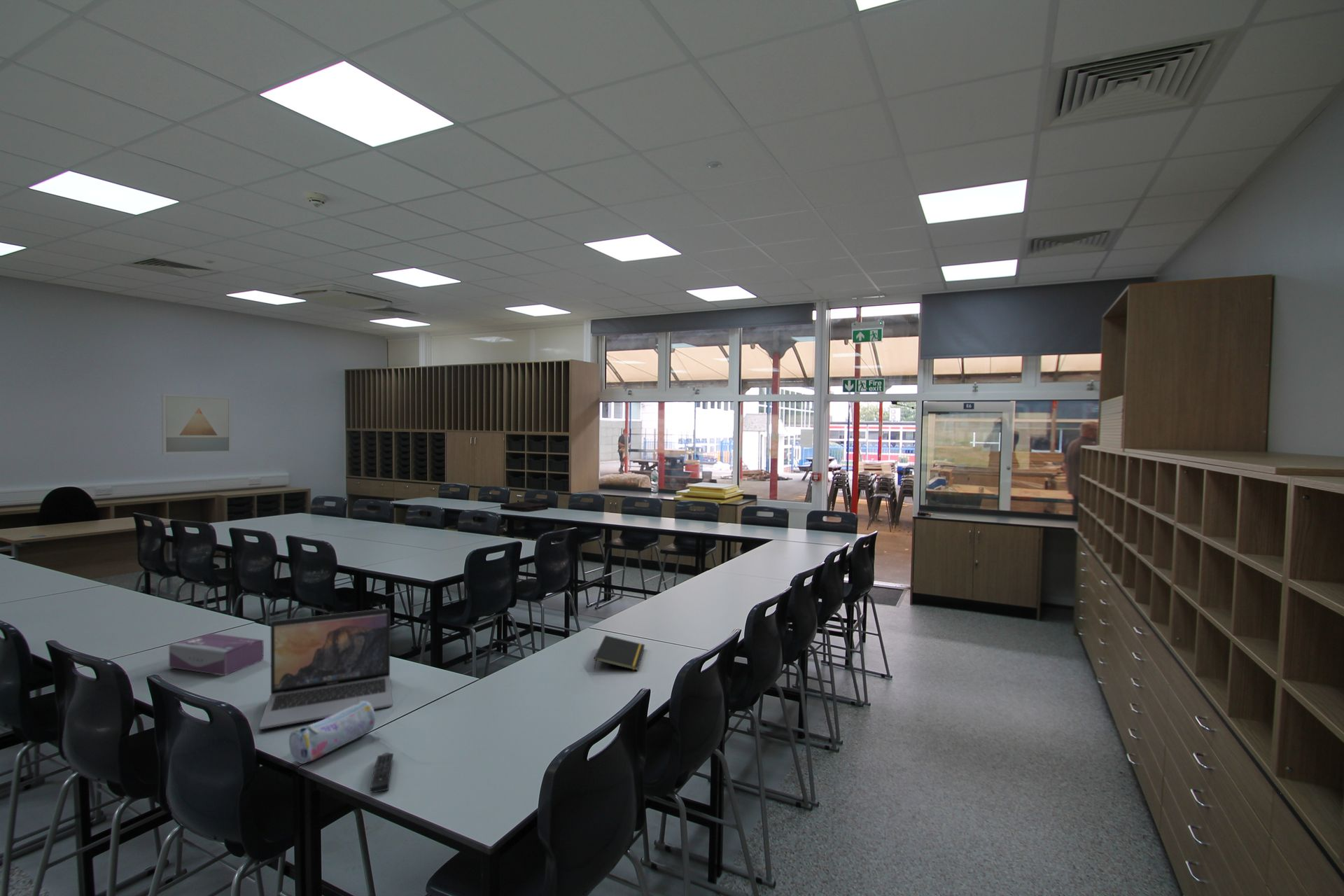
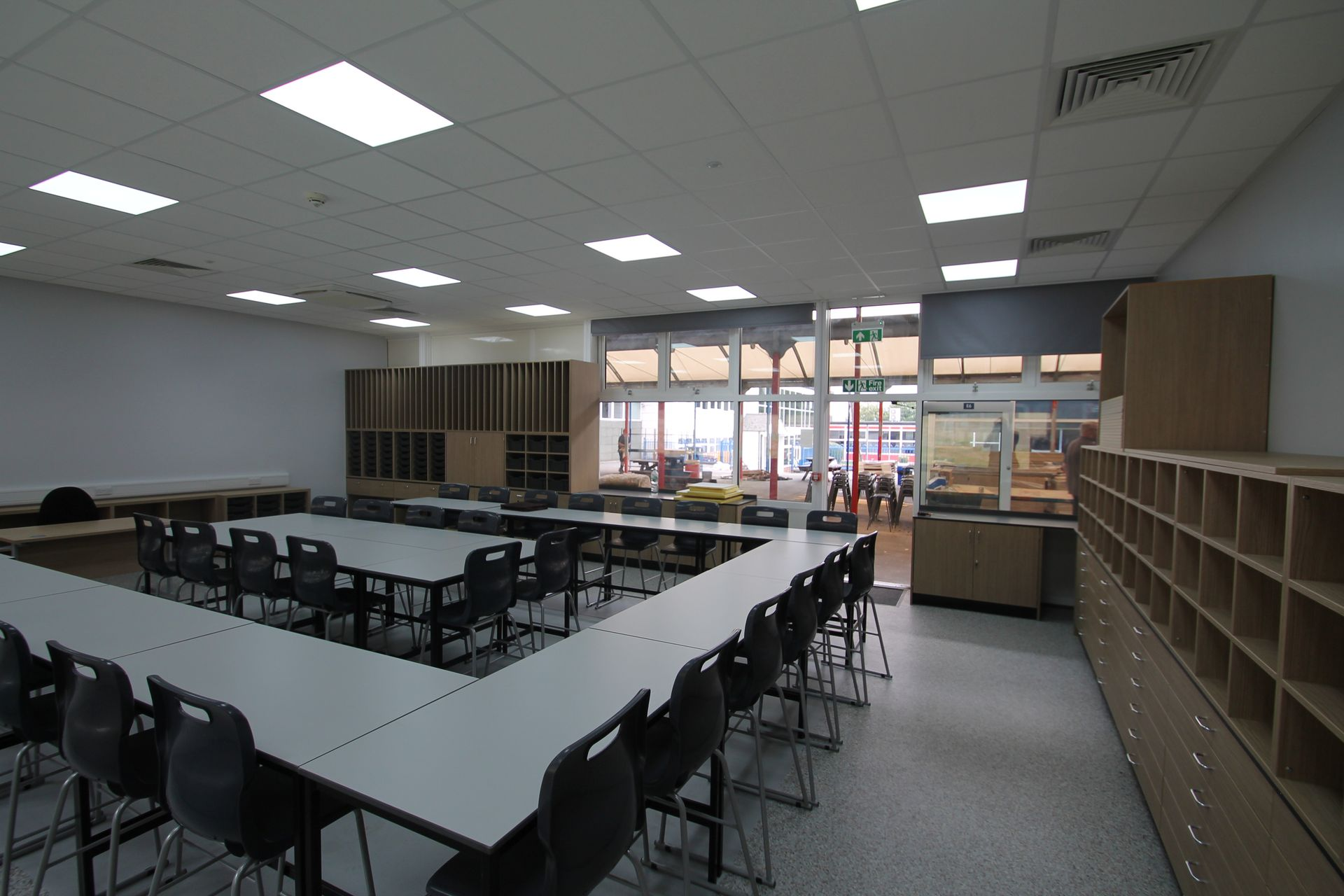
- notepad [593,635,645,671]
- pencil case [288,701,377,764]
- wall art [161,393,232,455]
- laptop [258,608,393,730]
- tissue box [169,633,265,676]
- remote control [370,752,394,794]
